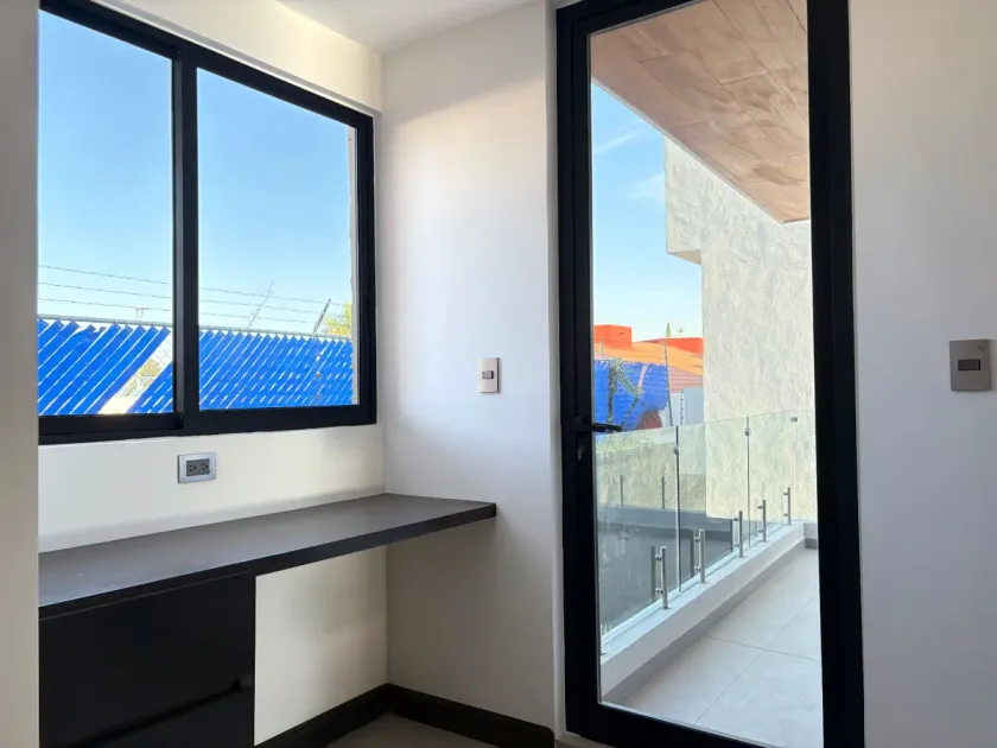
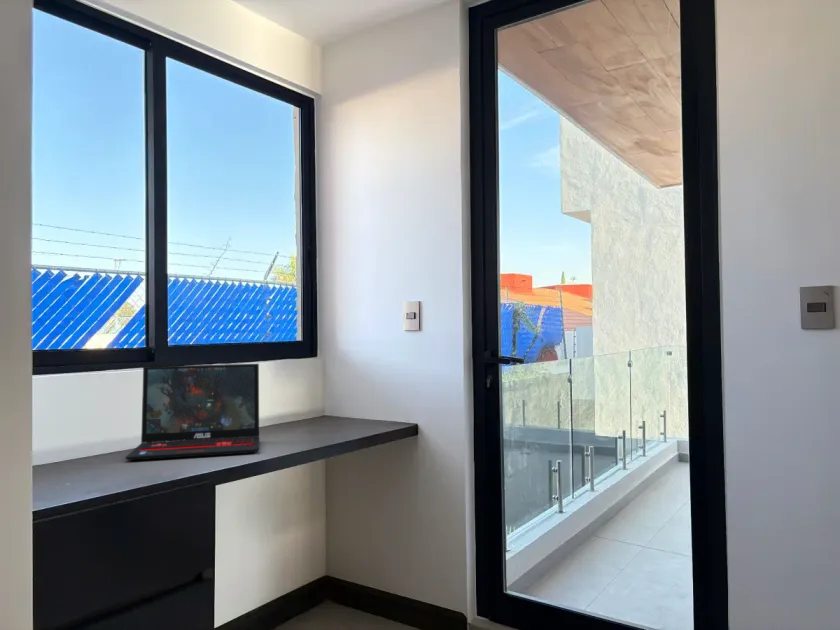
+ laptop [125,363,260,462]
